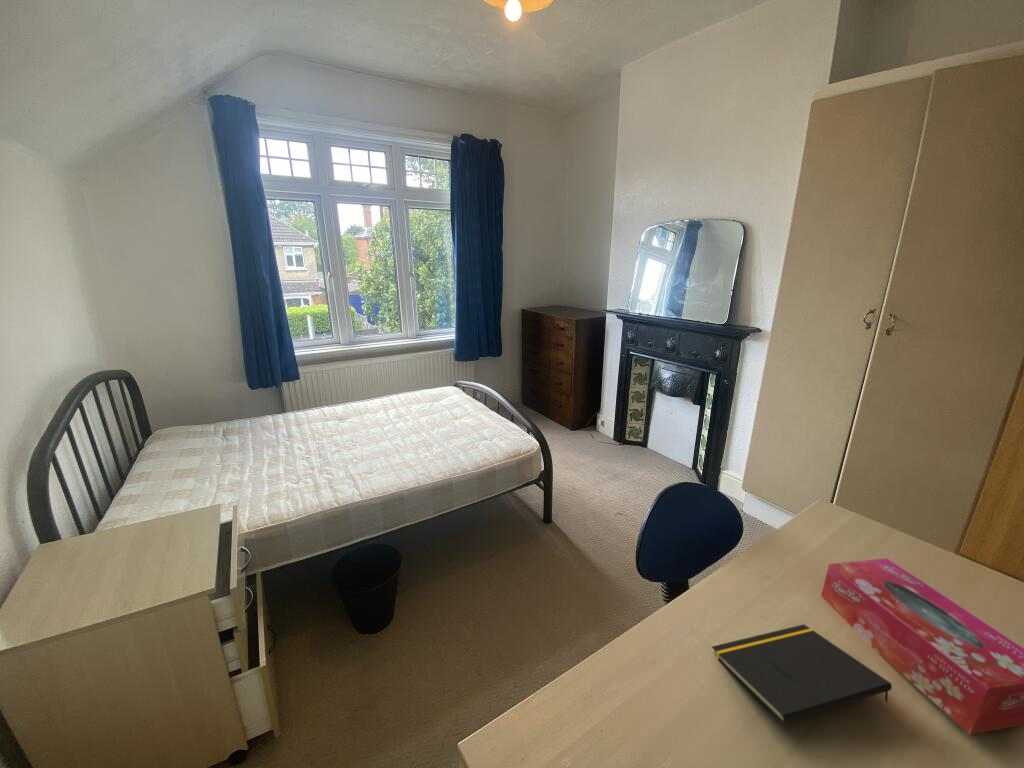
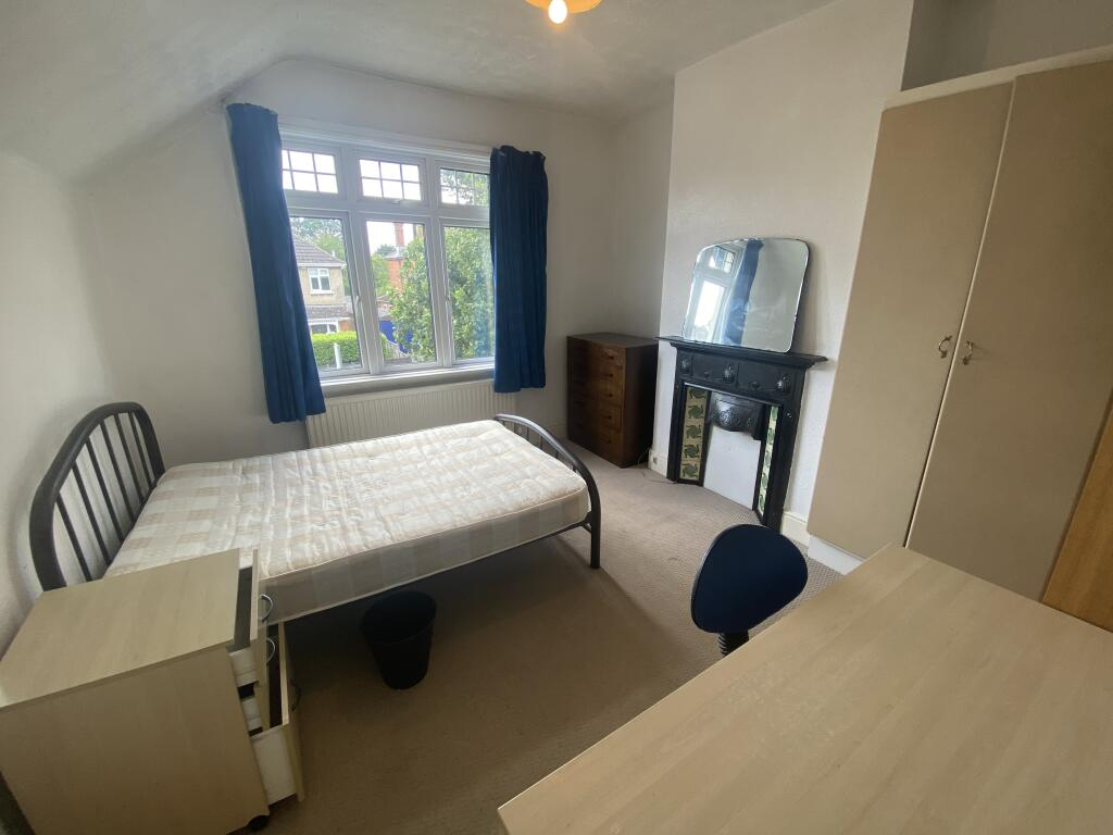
- tissue box [820,557,1024,736]
- notepad [711,623,893,724]
